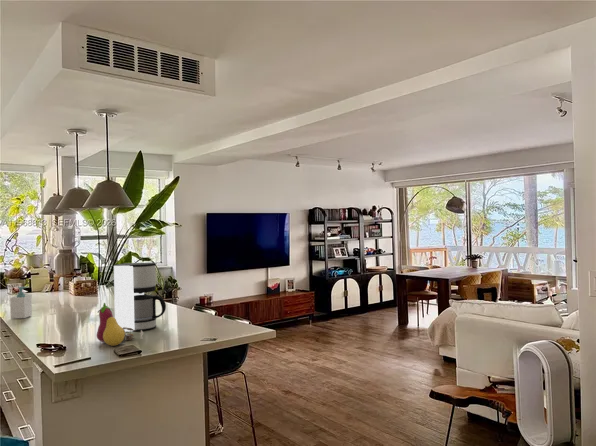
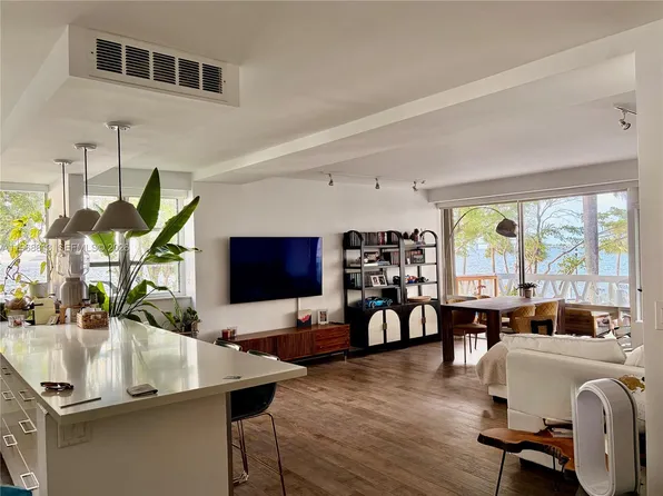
- fruit [96,302,144,347]
- coffee maker [113,262,167,333]
- soap bottle [9,286,33,320]
